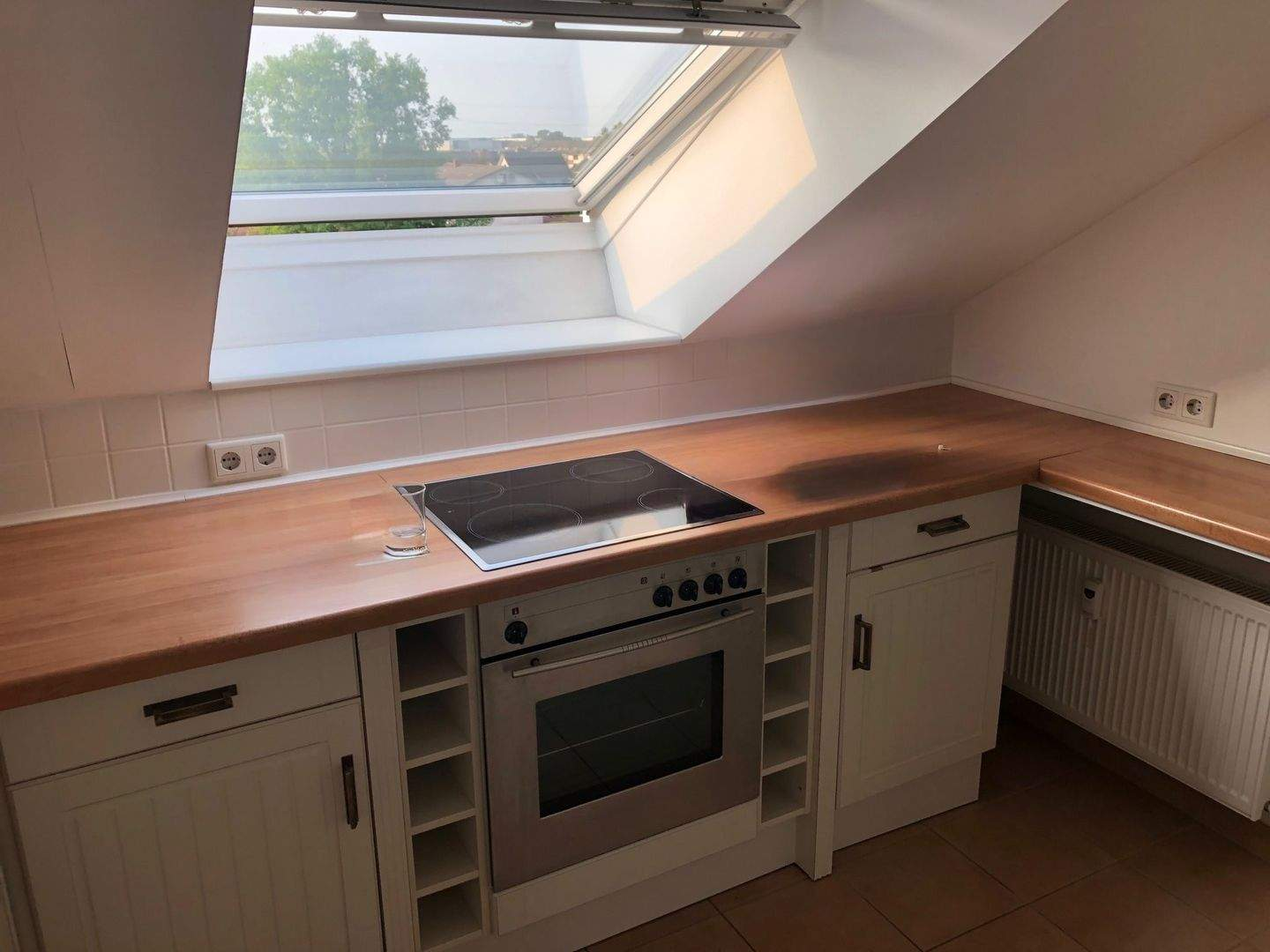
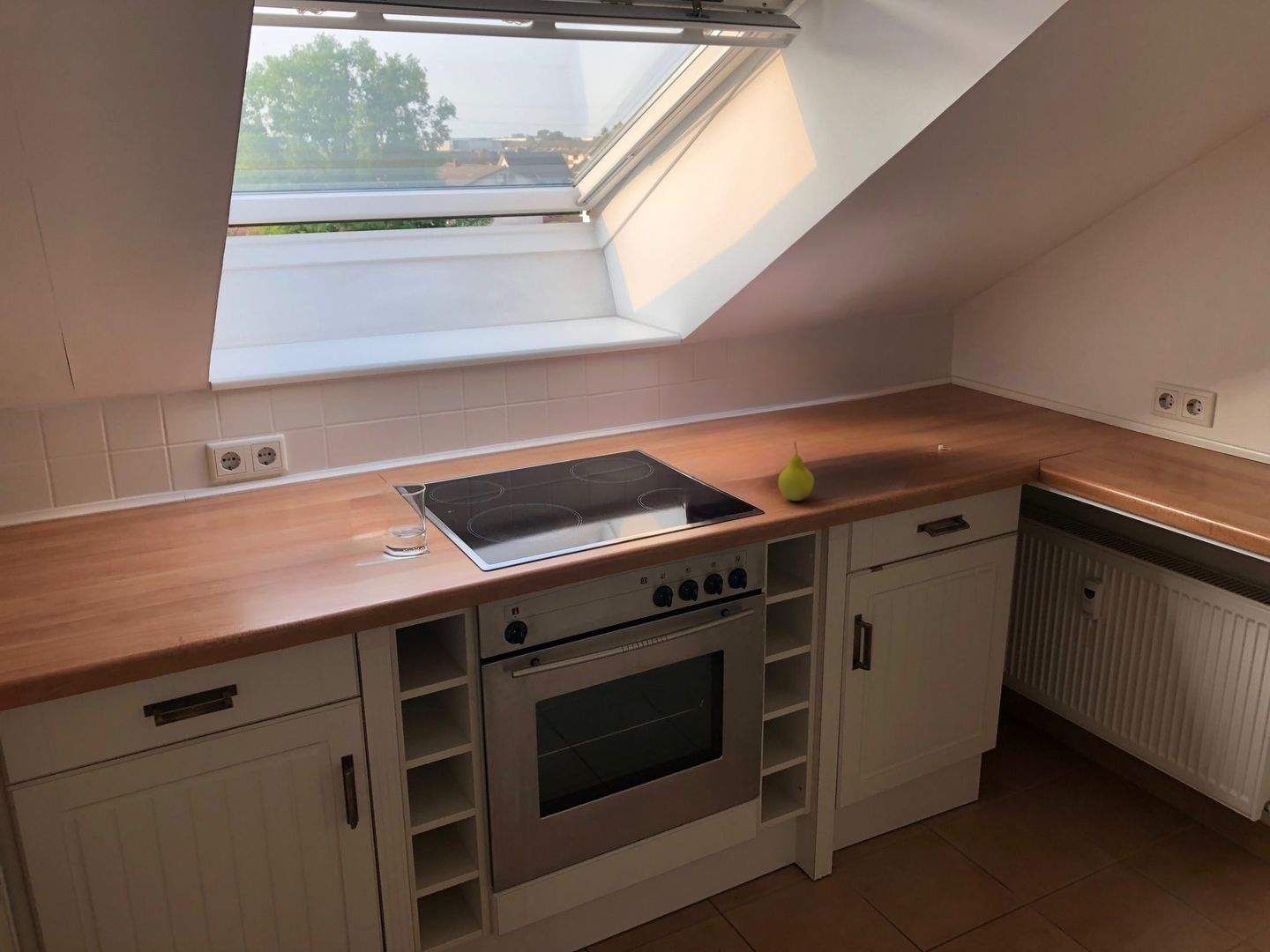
+ fruit [777,441,815,502]
